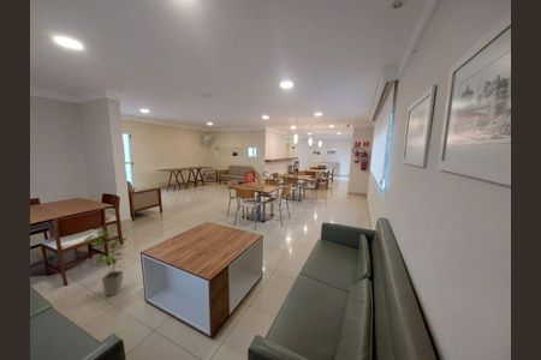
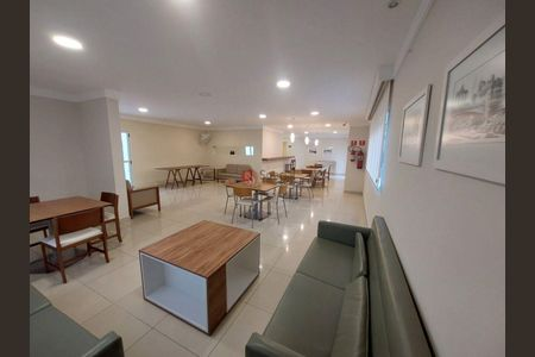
- house plant [83,229,127,296]
